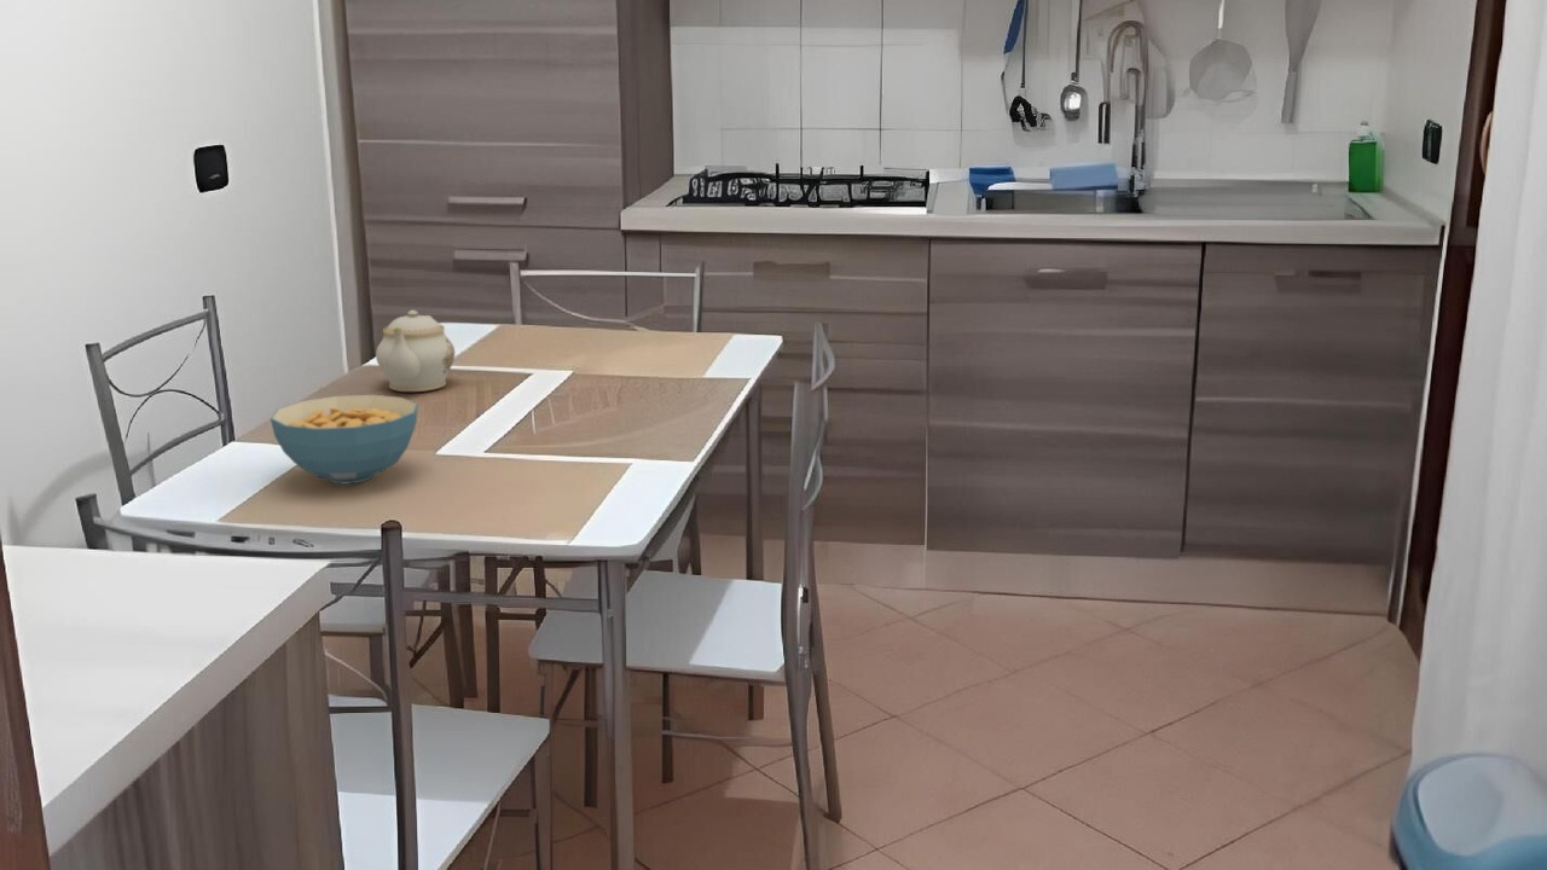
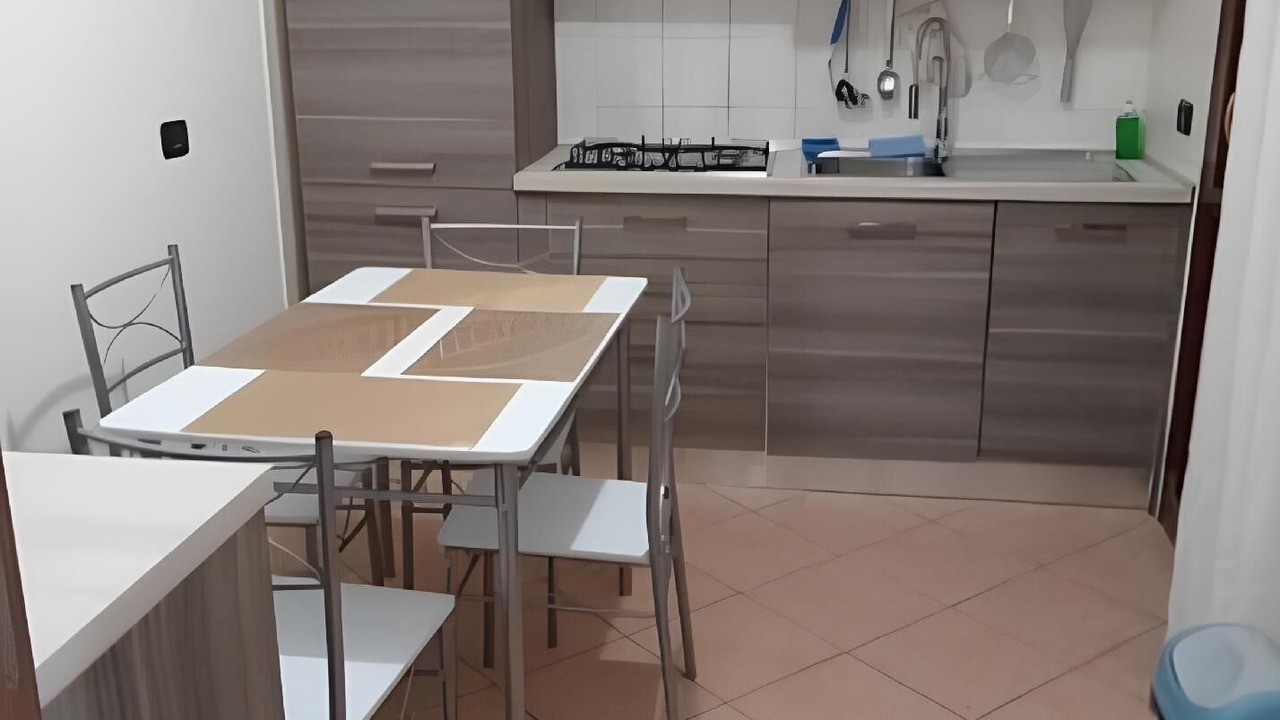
- teapot [375,309,456,393]
- cereal bowl [270,394,419,485]
